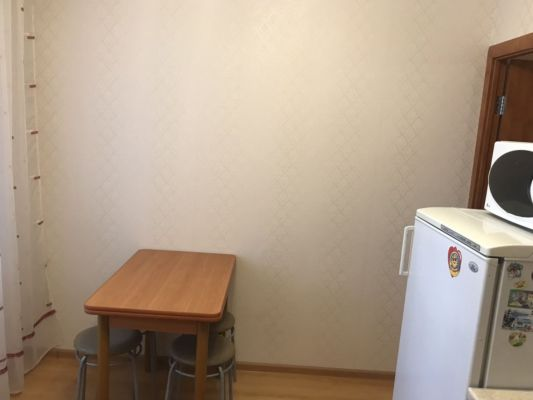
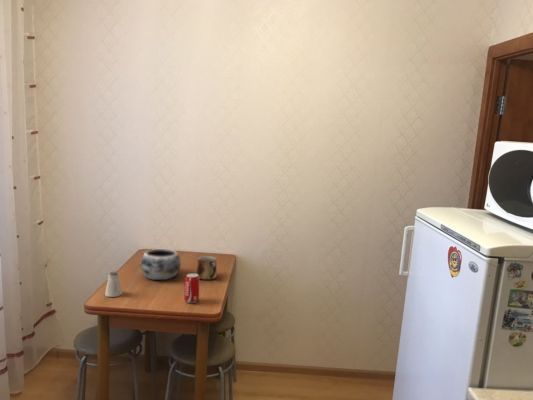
+ saltshaker [104,271,123,298]
+ mug [196,255,218,281]
+ beverage can [183,272,201,304]
+ decorative bowl [139,248,182,281]
